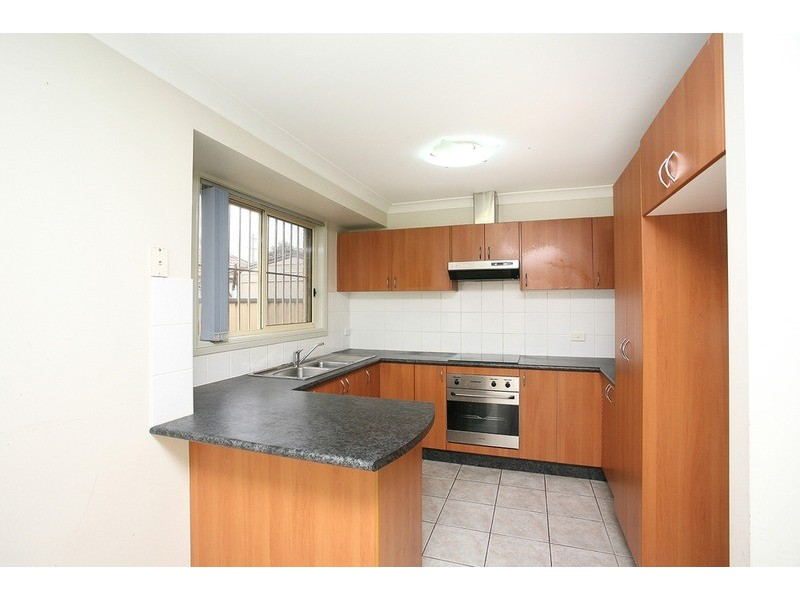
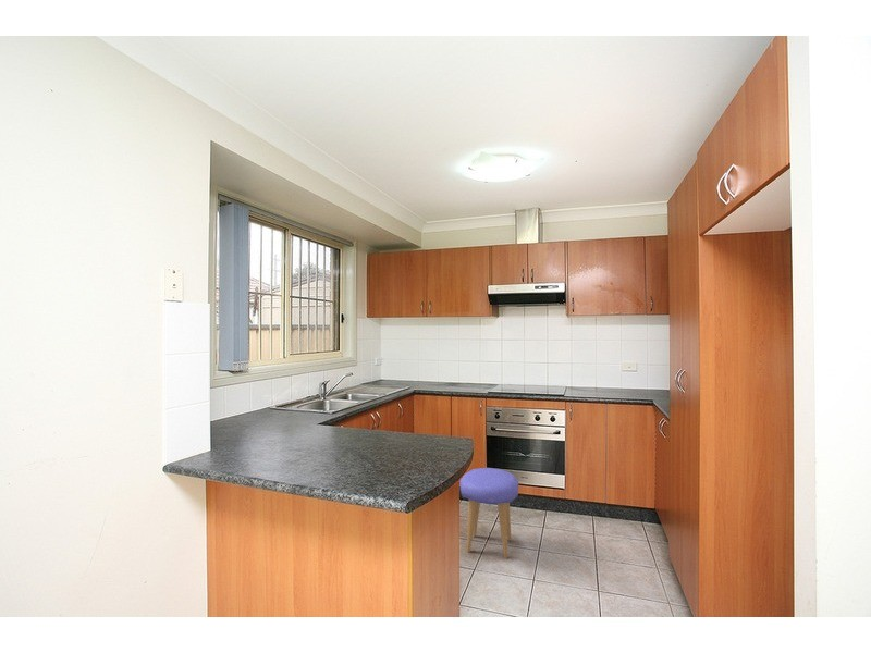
+ stool [459,467,519,559]
